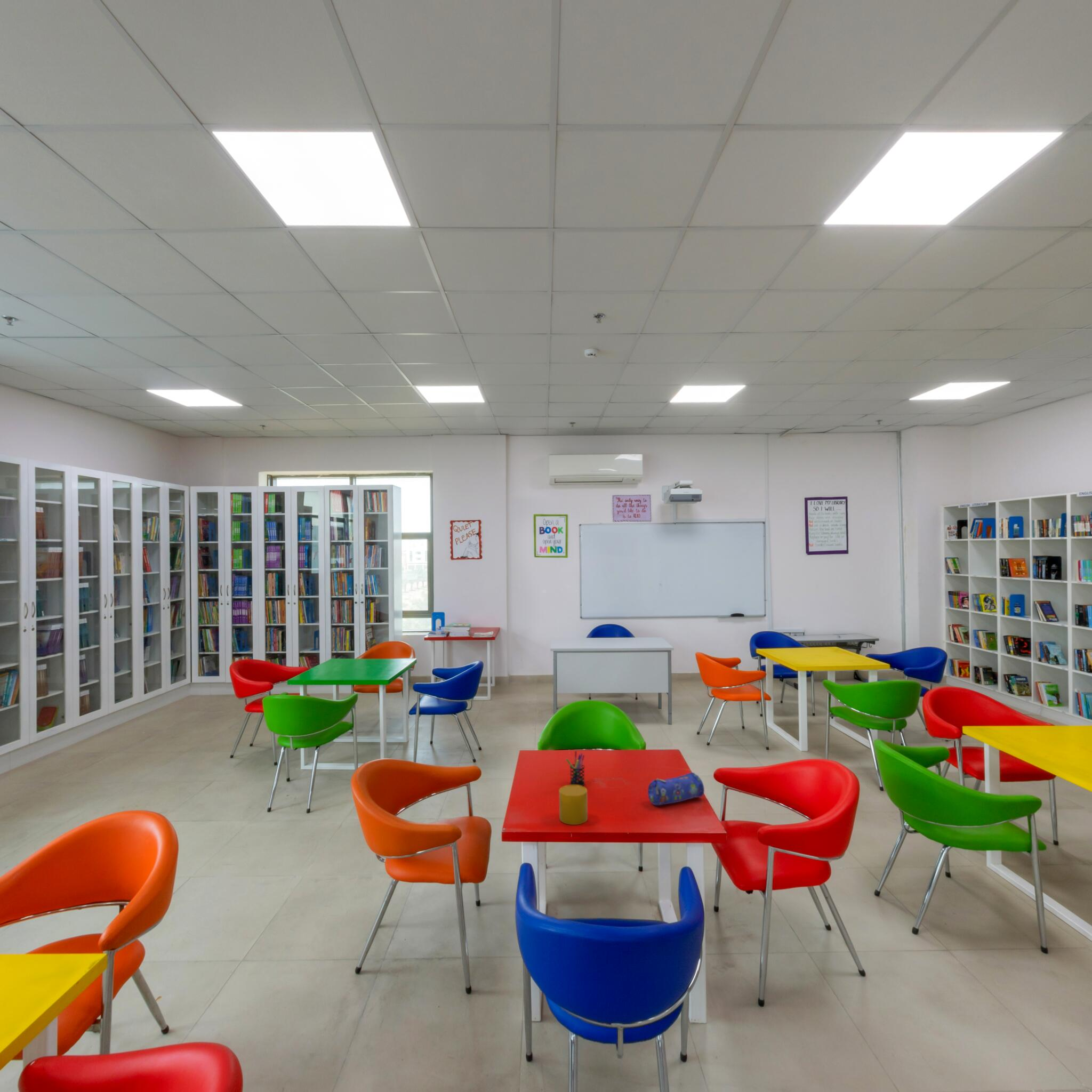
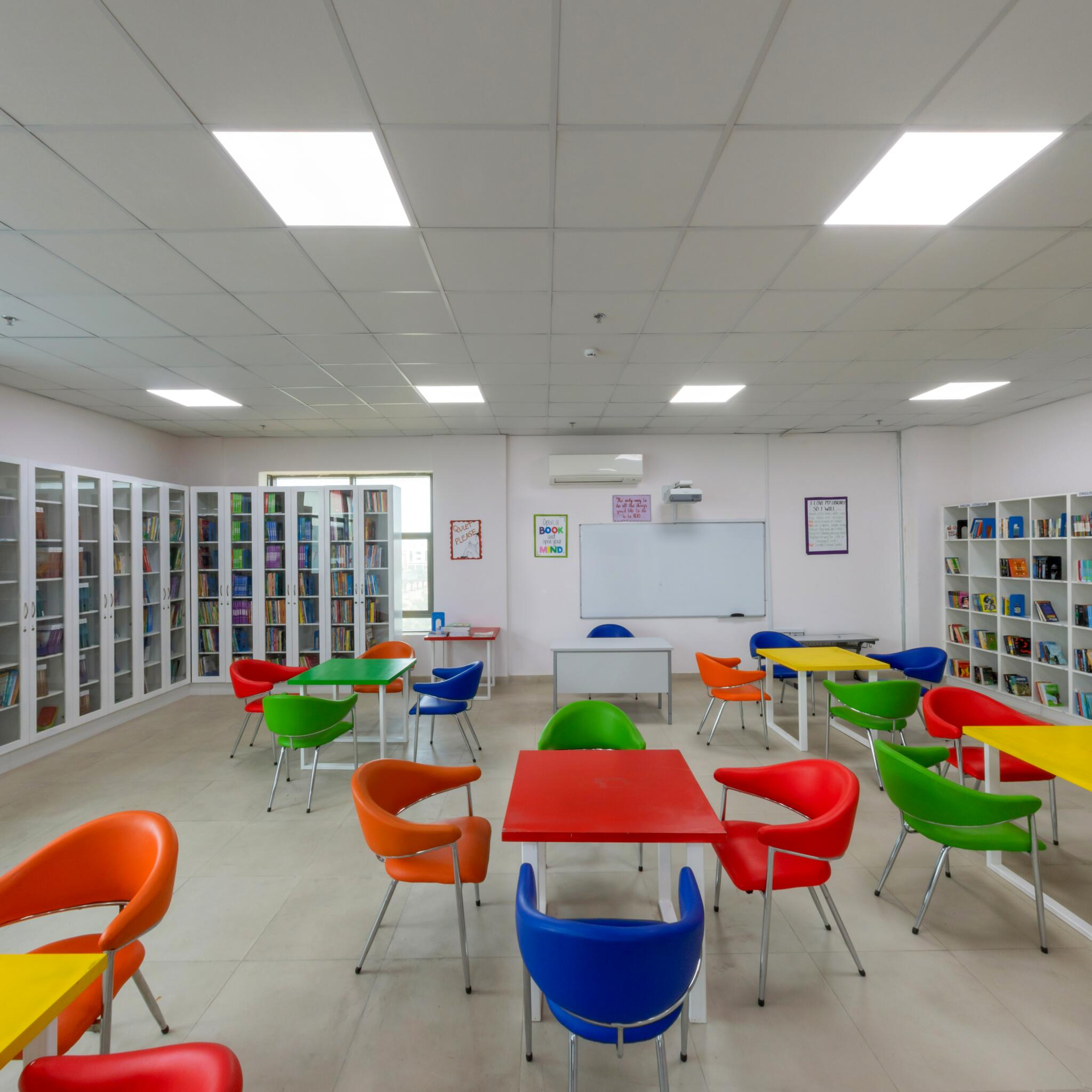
- cup [559,784,588,825]
- pencil case [647,772,705,806]
- pen holder [565,751,585,786]
